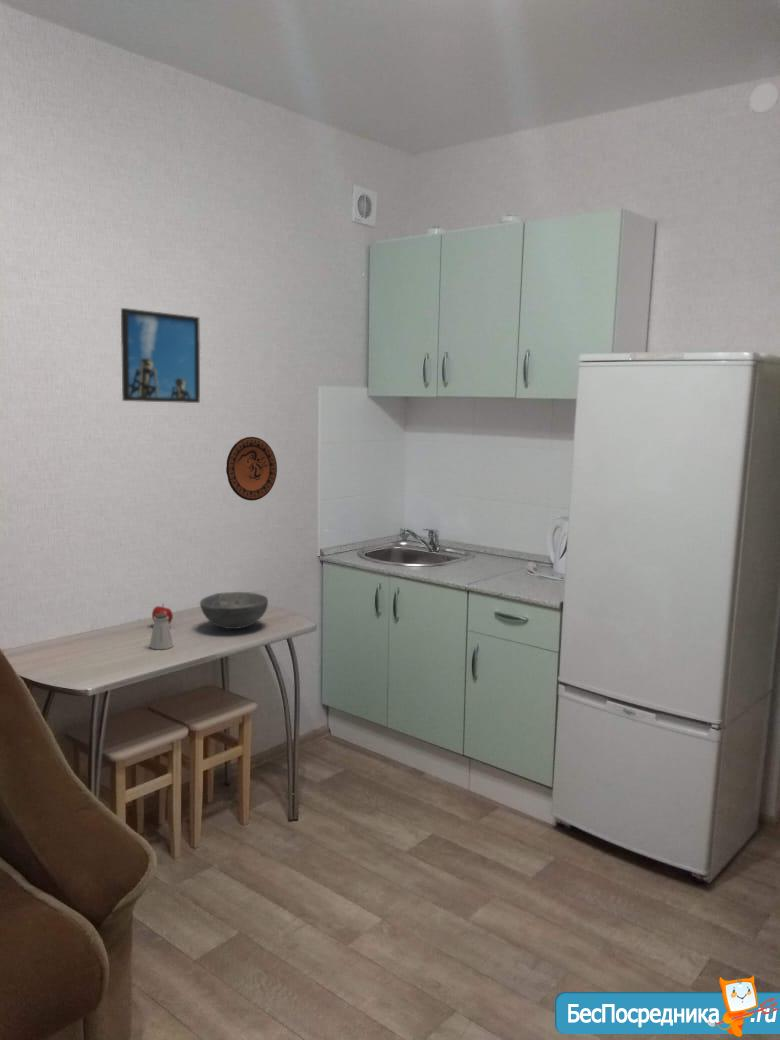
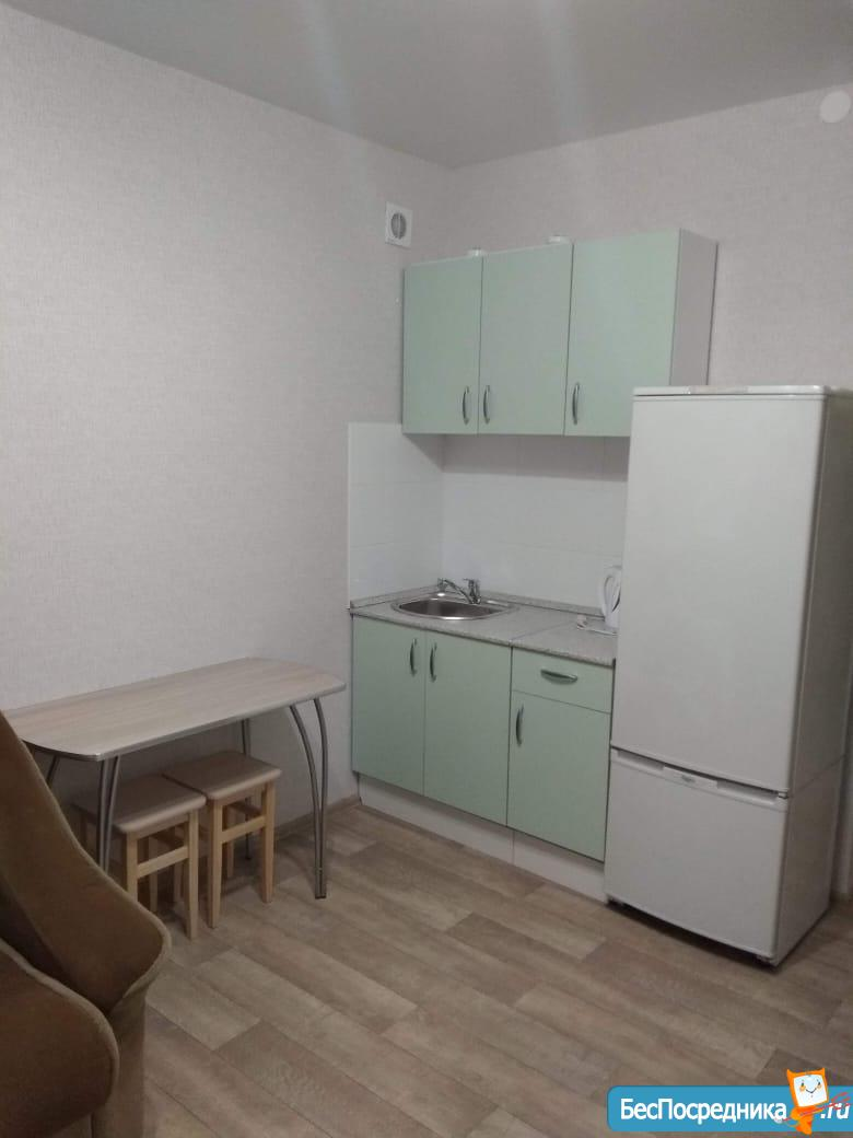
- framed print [120,307,201,404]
- bowl [199,591,269,630]
- decorative plate [225,436,278,502]
- saltshaker [148,614,174,650]
- apple [151,603,174,625]
